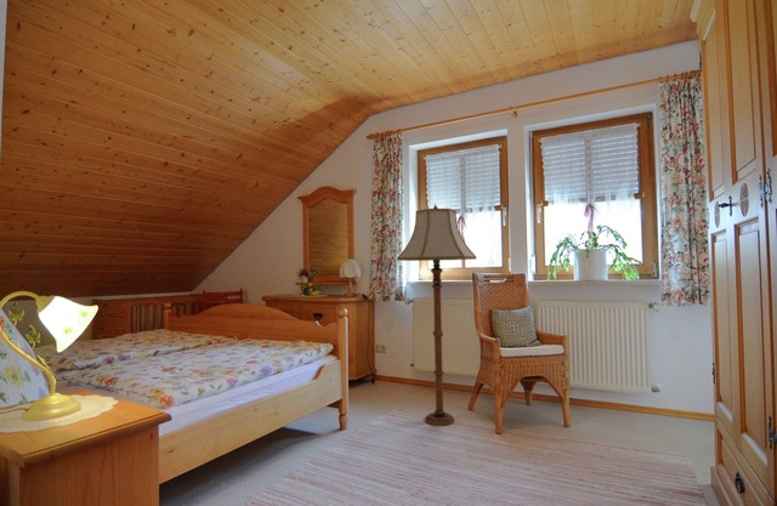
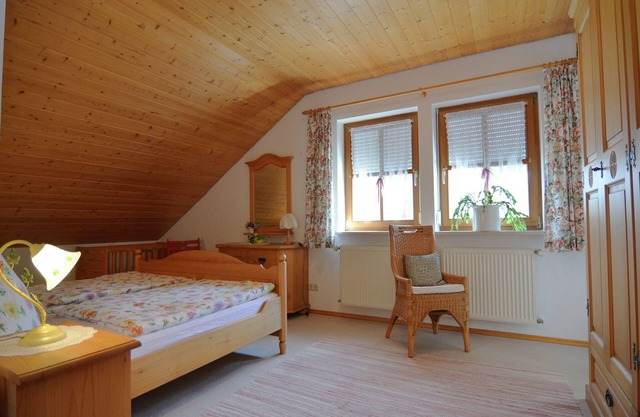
- floor lamp [396,203,477,427]
